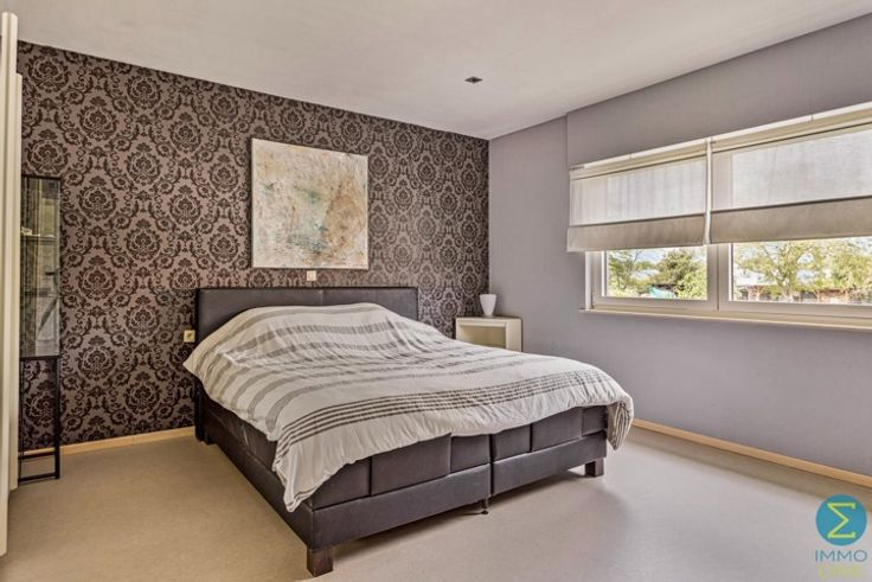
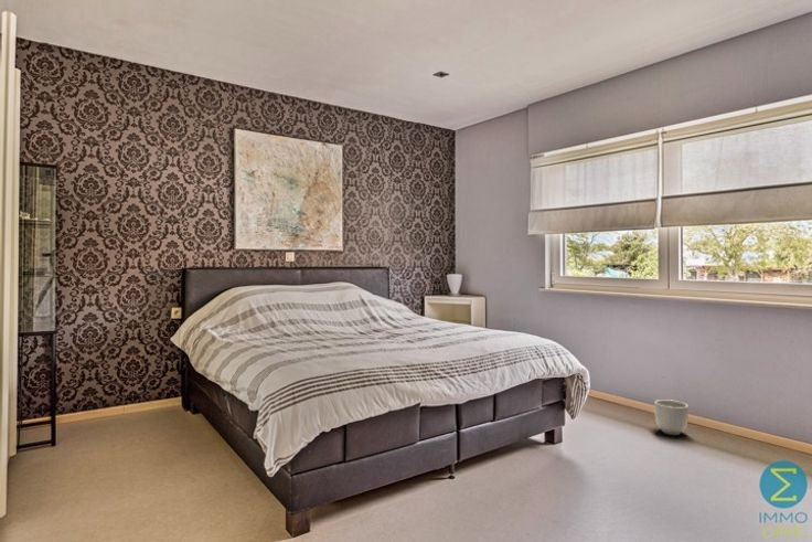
+ planter [653,398,690,436]
